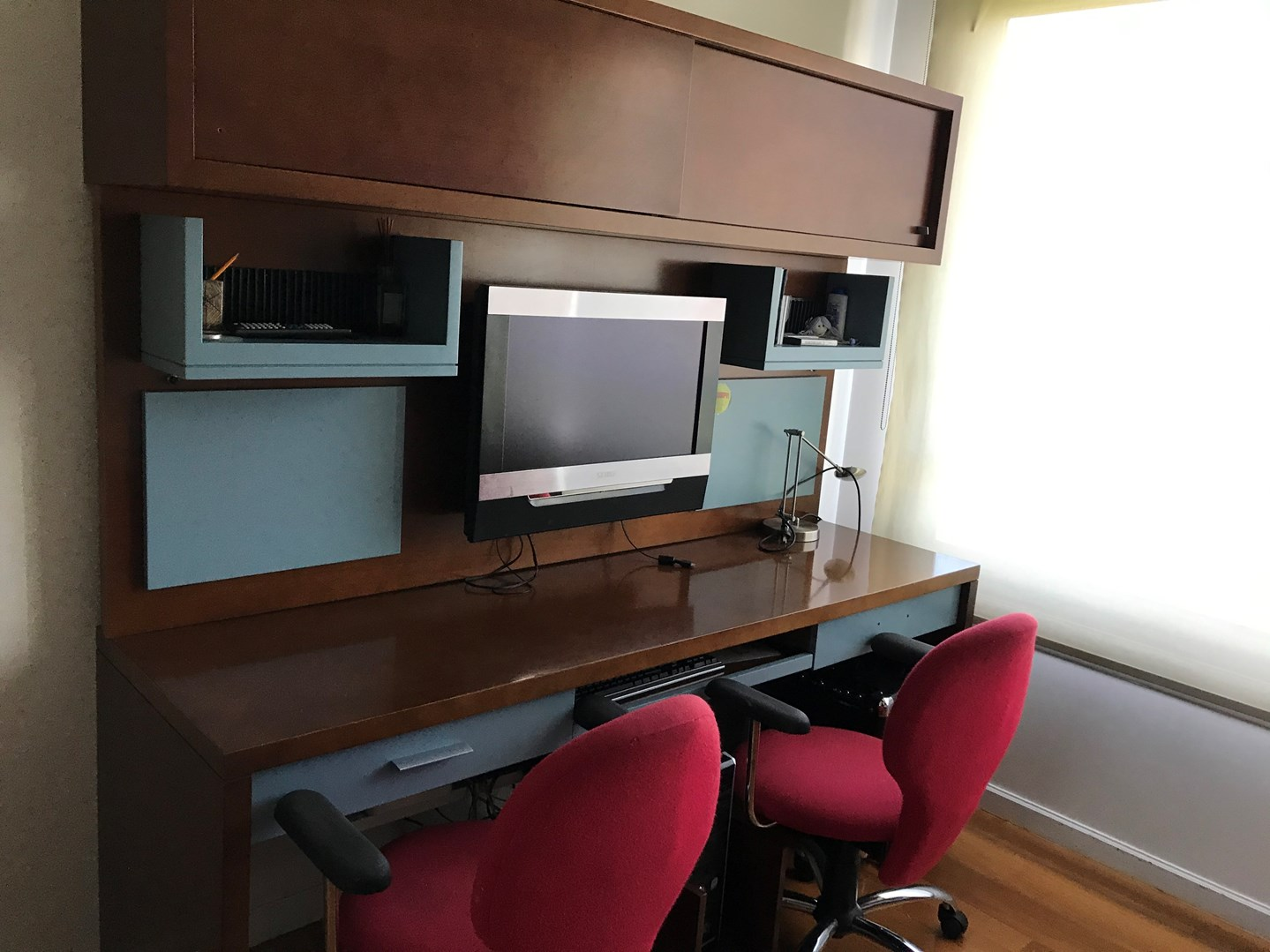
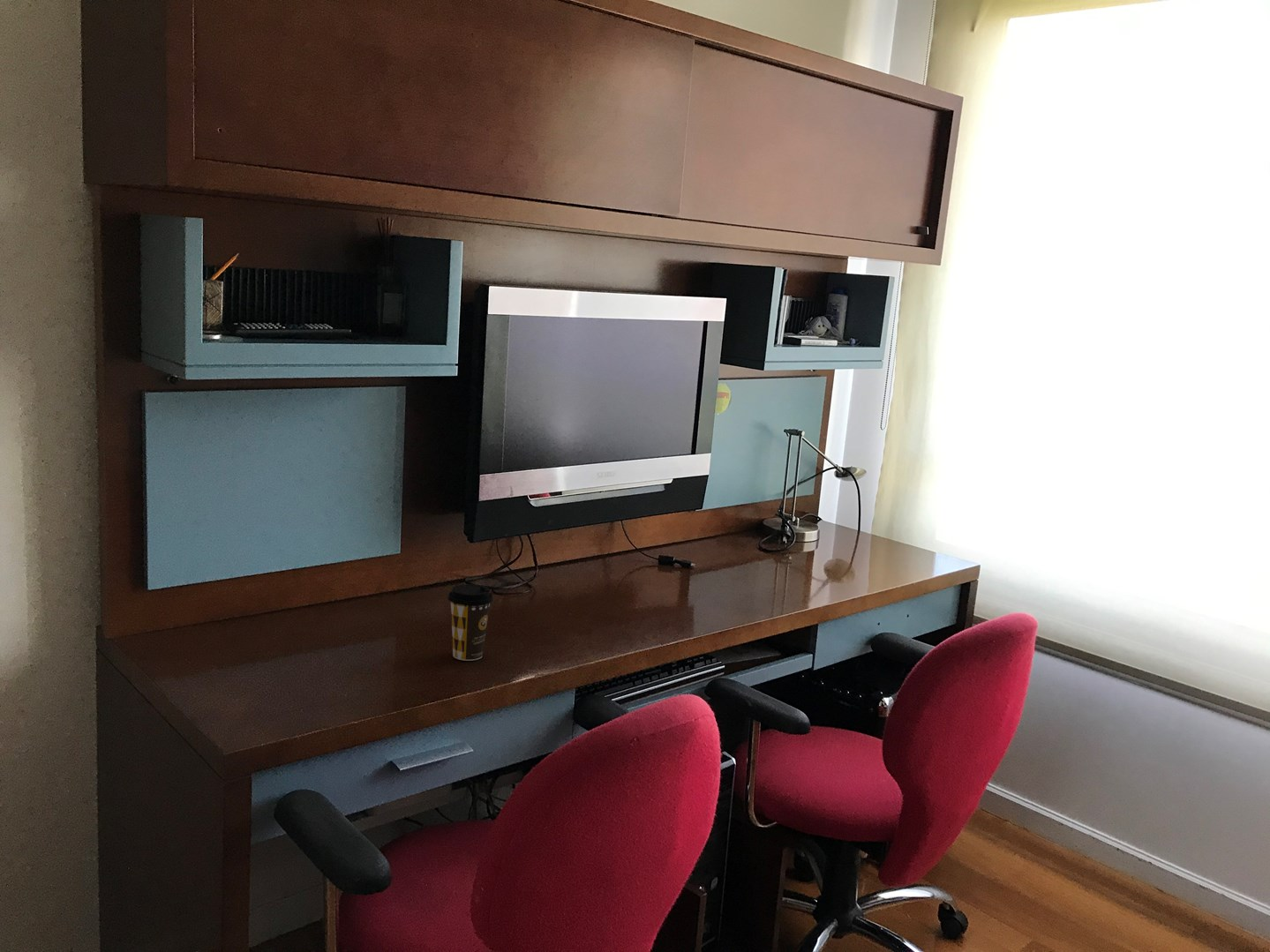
+ coffee cup [447,583,494,662]
